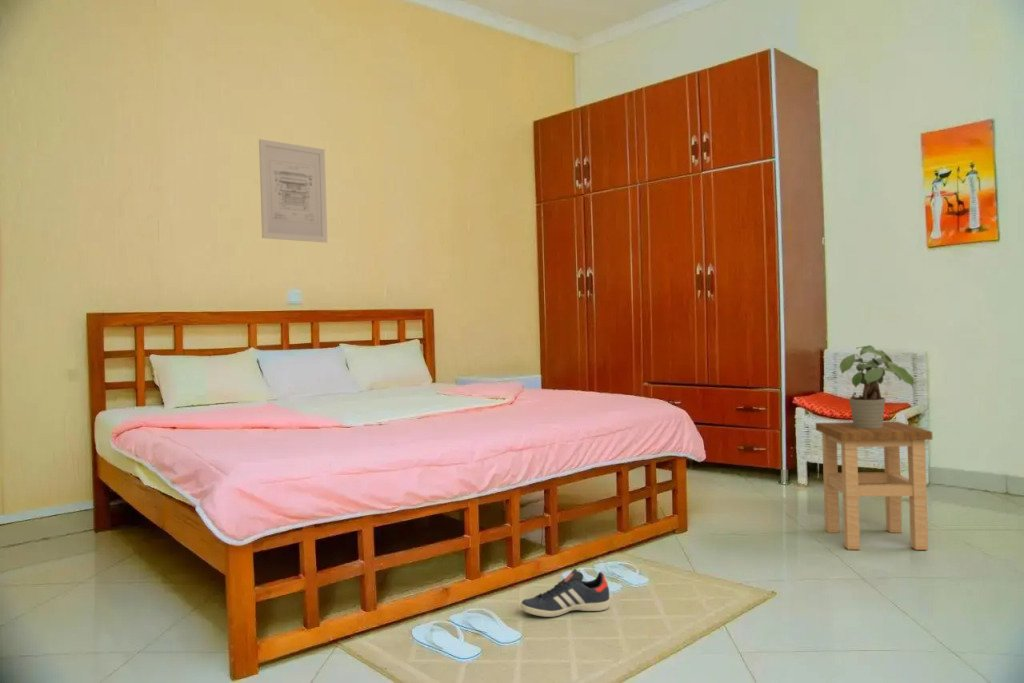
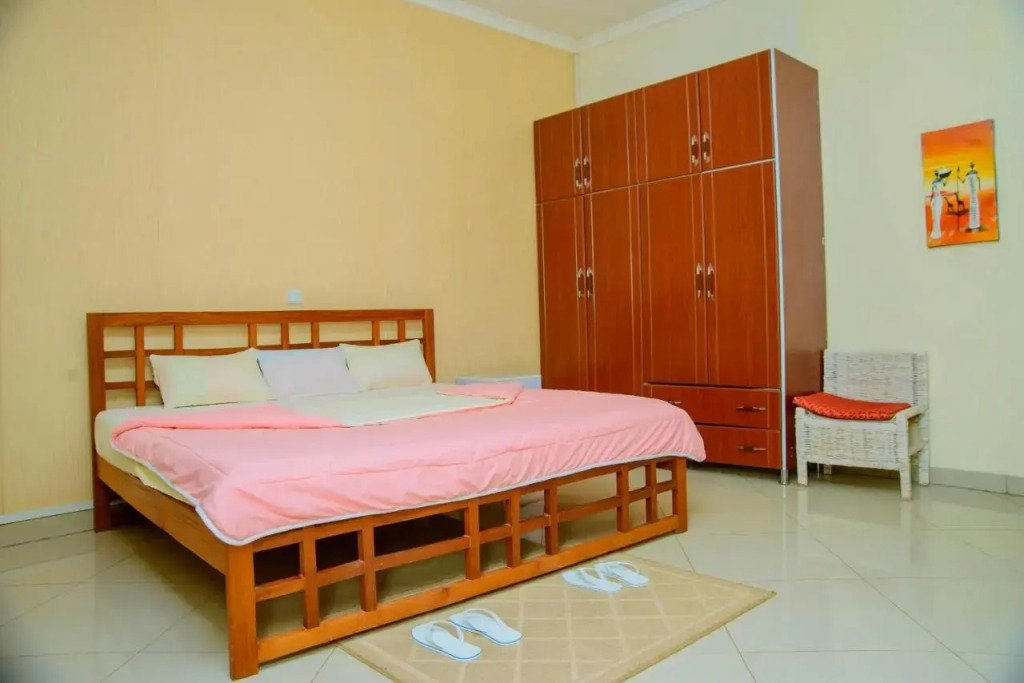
- stool [815,421,934,551]
- sneaker [520,568,611,618]
- potted plant [838,344,915,428]
- wall art [258,138,328,244]
